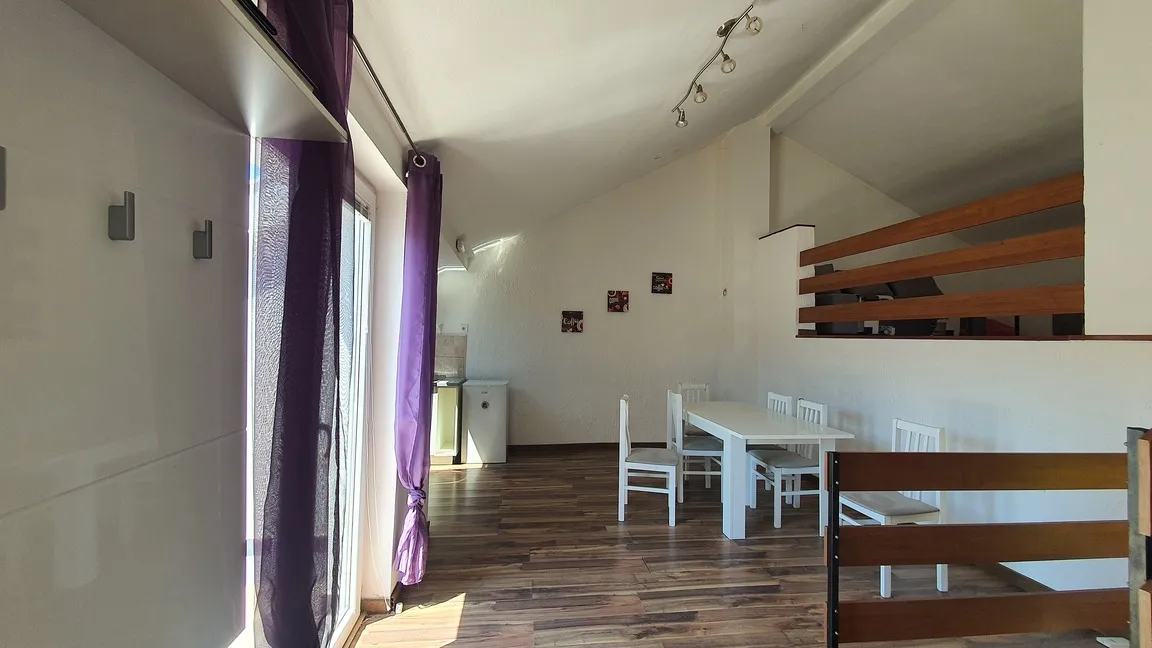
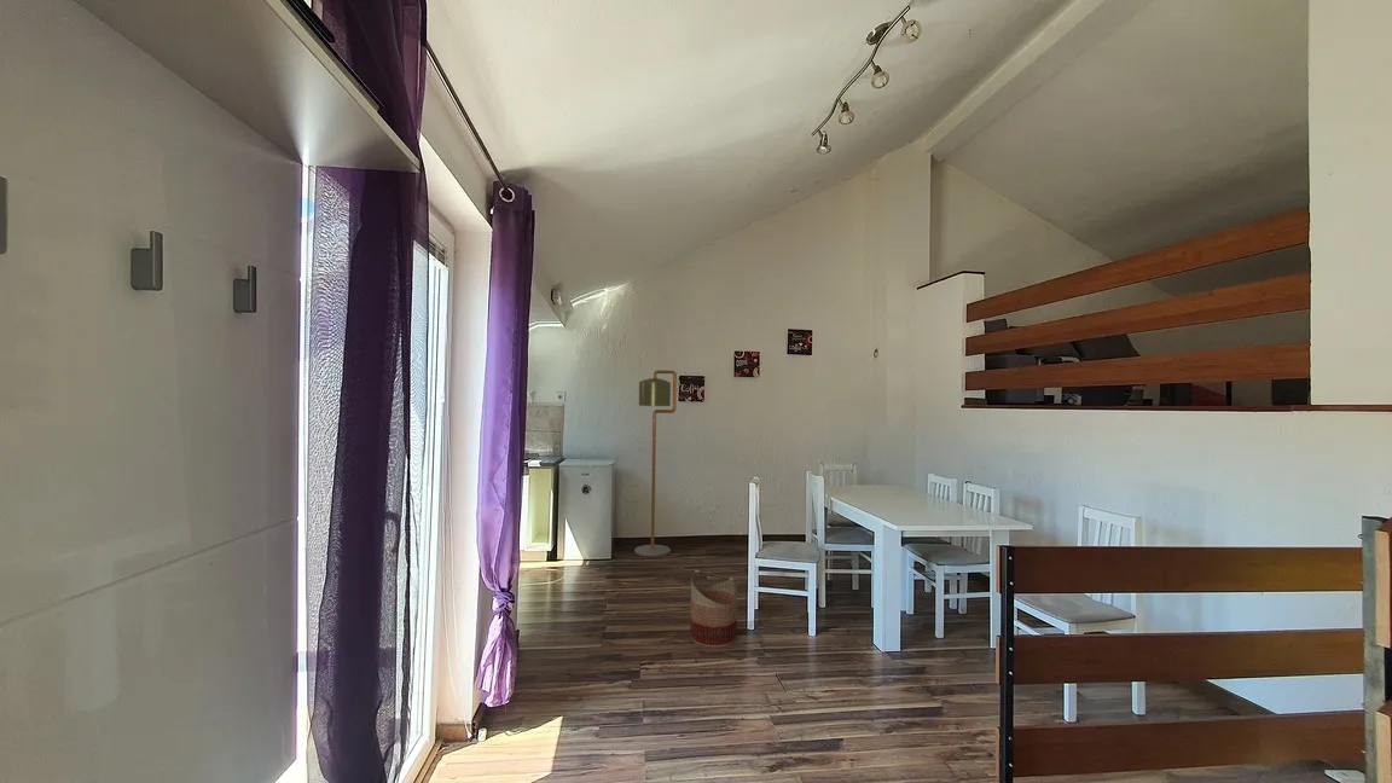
+ basket [689,569,738,648]
+ floor lamp [633,369,678,558]
